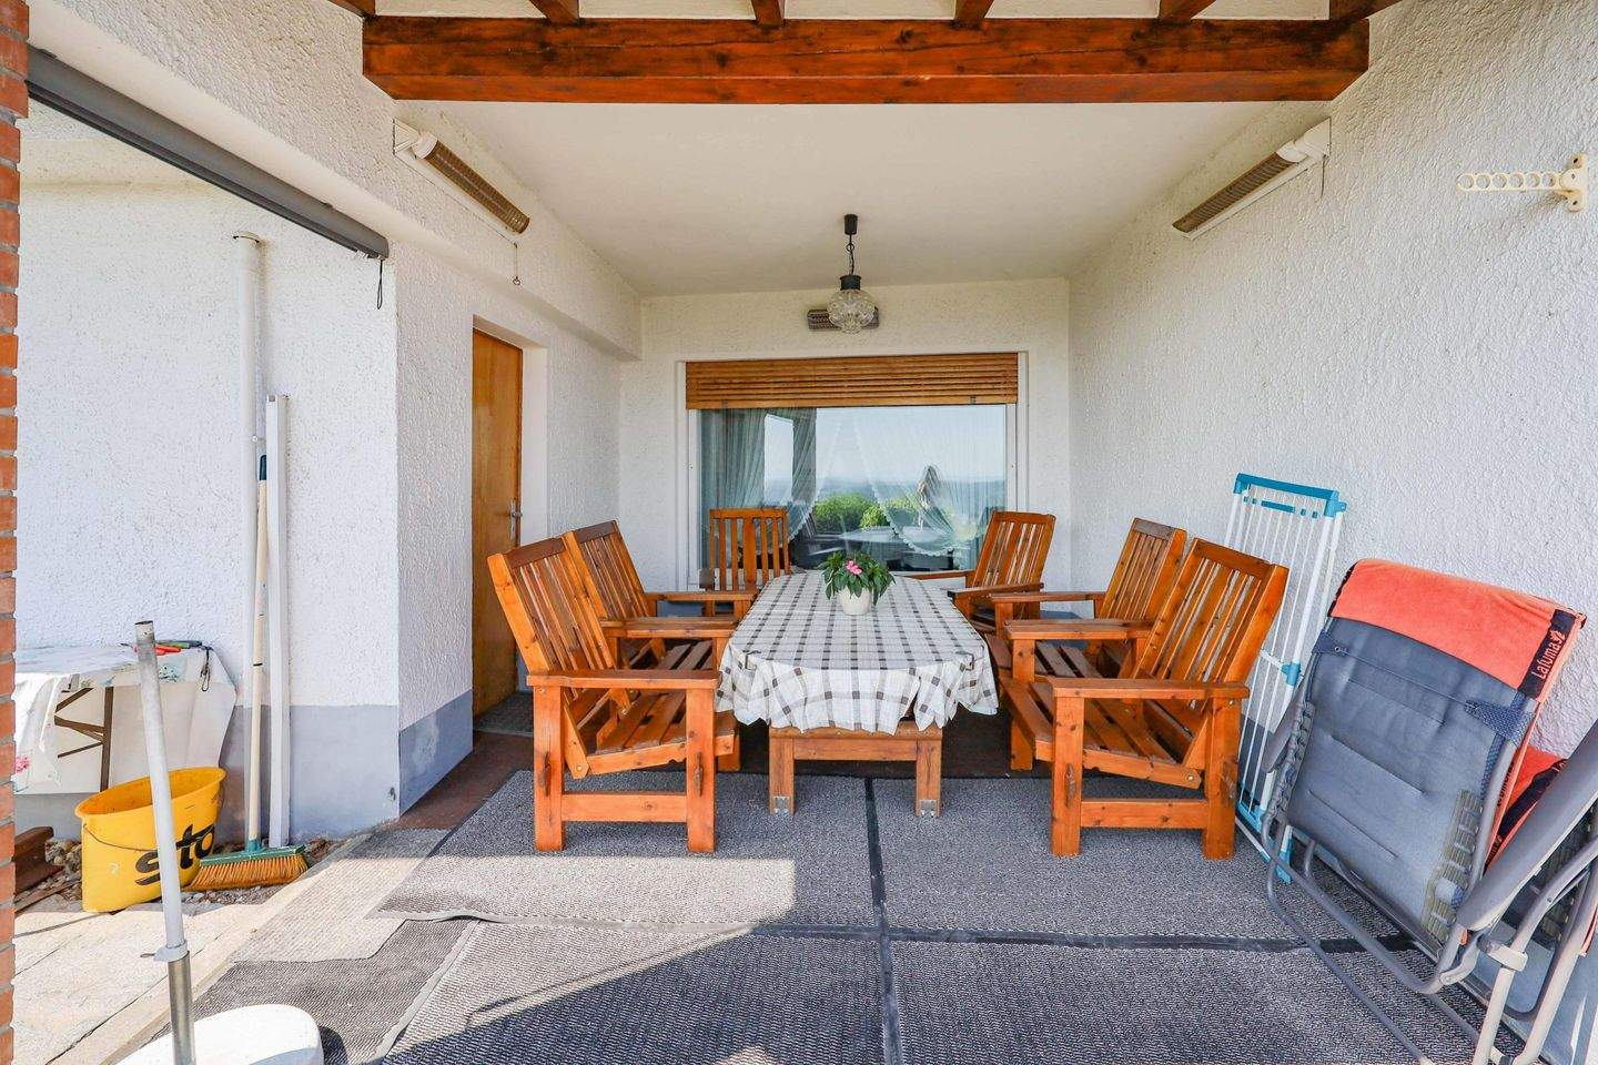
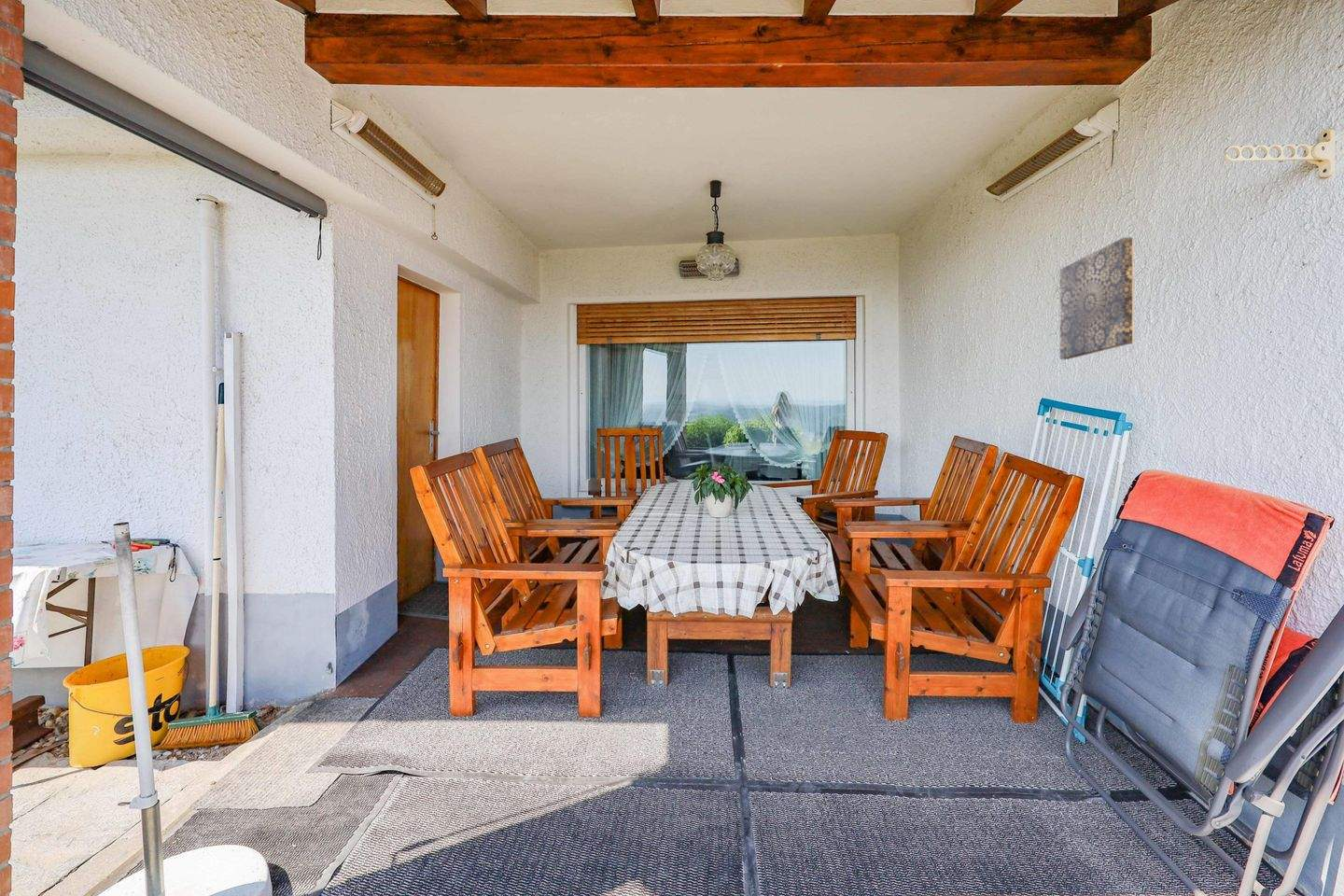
+ wall art [1059,237,1134,360]
